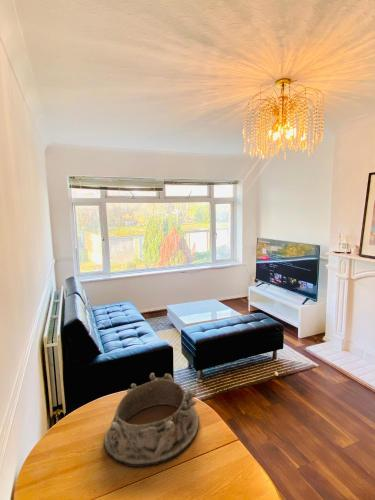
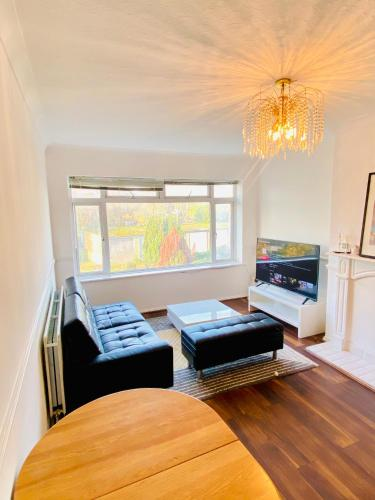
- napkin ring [103,372,200,468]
